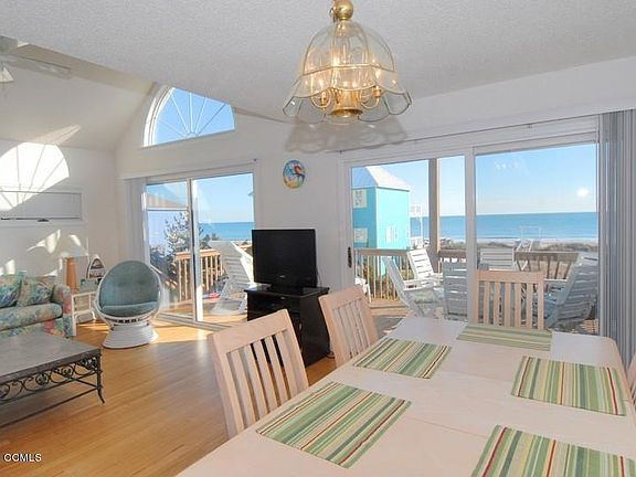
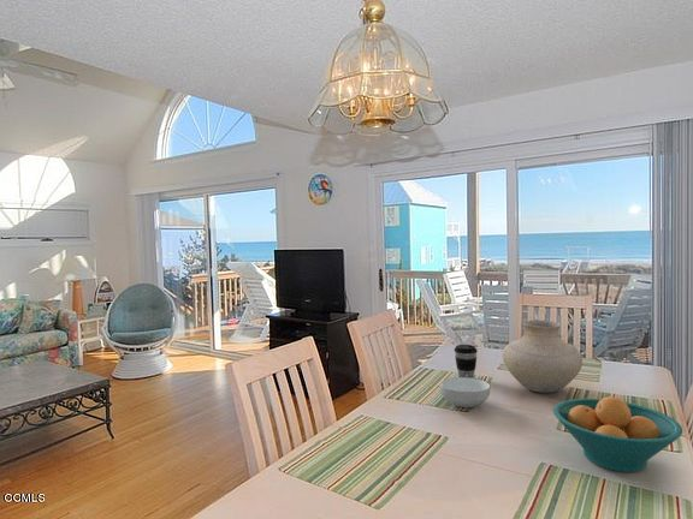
+ fruit bowl [552,395,683,473]
+ cereal bowl [439,376,491,408]
+ coffee cup [454,344,479,378]
+ vase [502,320,584,394]
